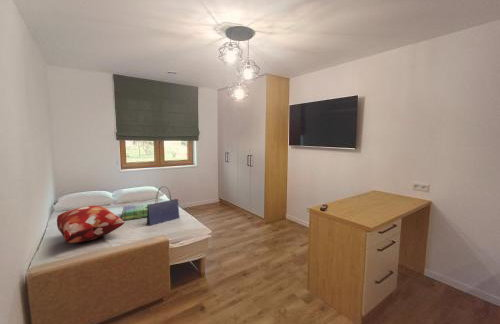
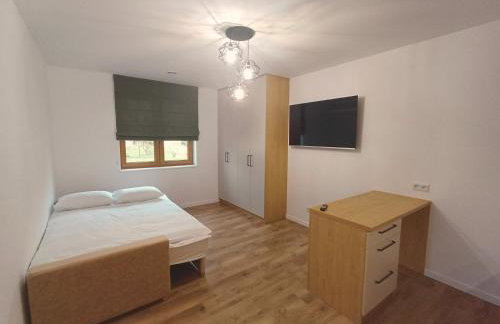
- decorative pillow [56,205,126,244]
- stack of books [121,202,153,221]
- tote bag [145,185,181,227]
